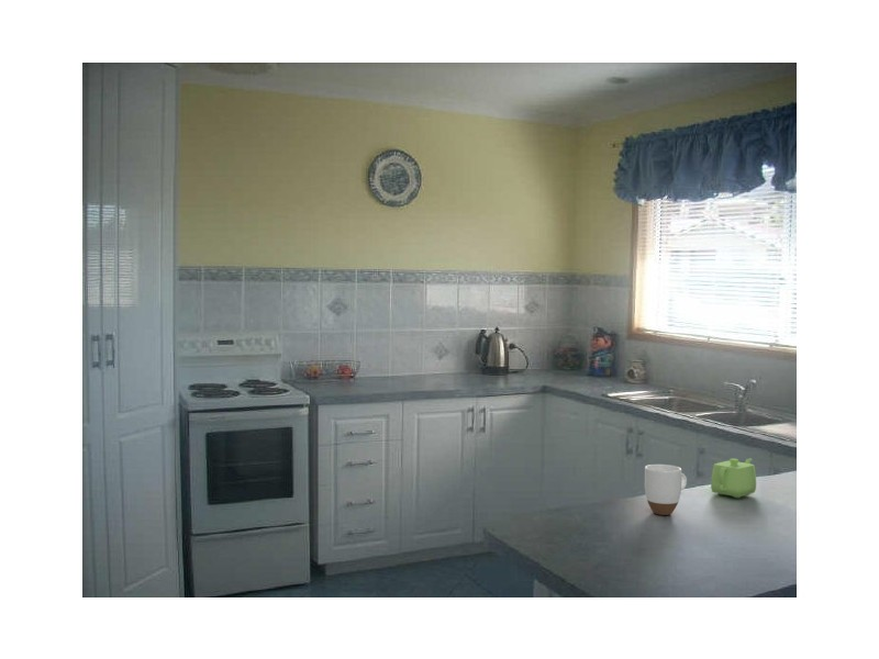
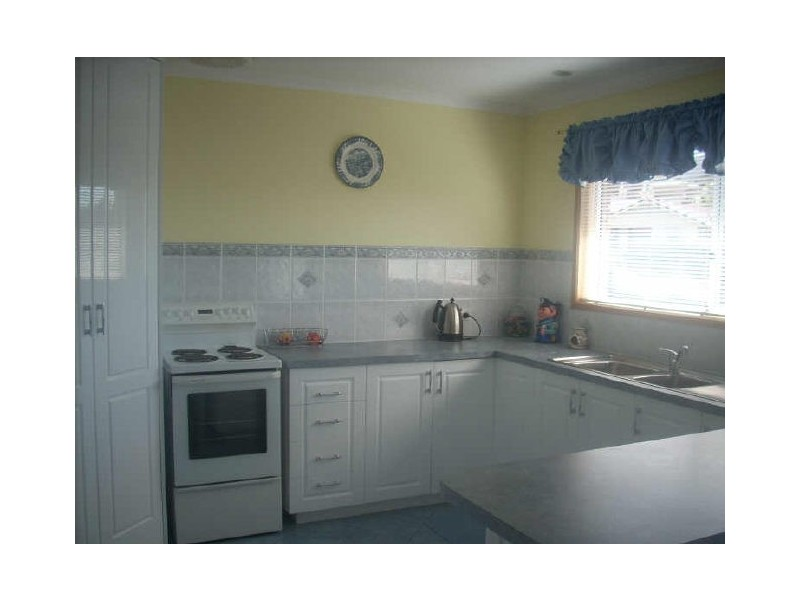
- teapot [710,457,757,499]
- mug [644,463,688,516]
